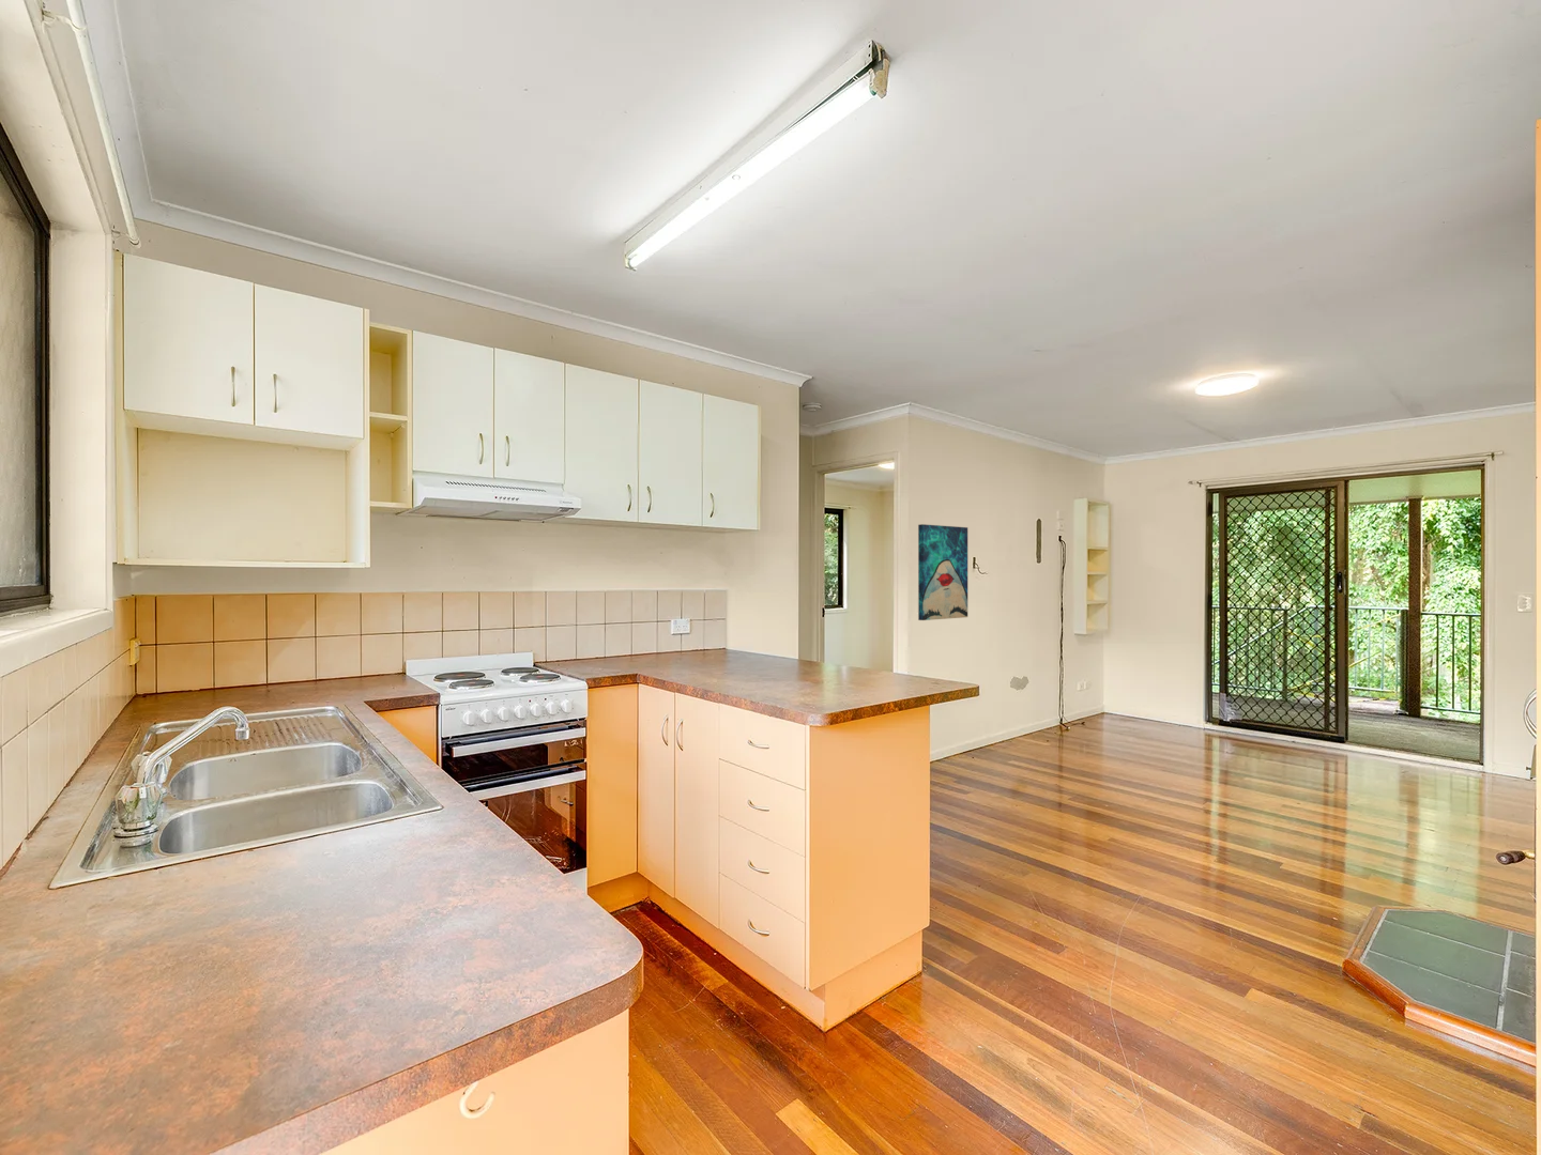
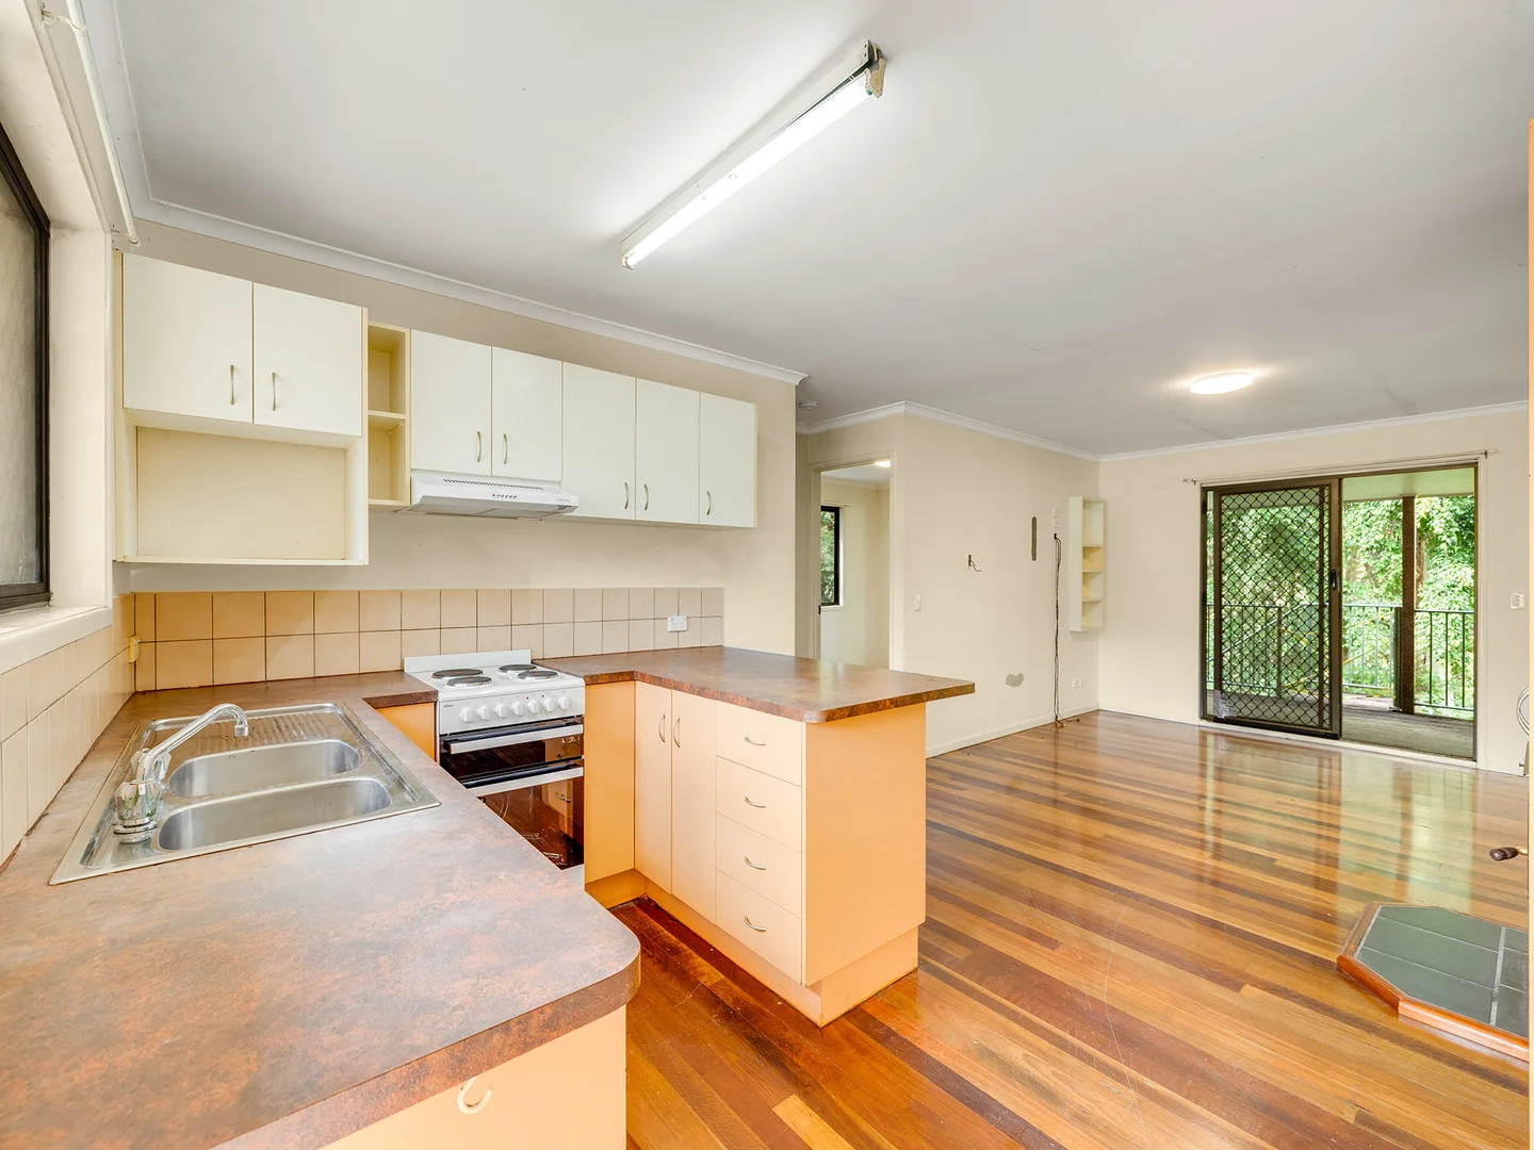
- wall art [917,523,968,621]
